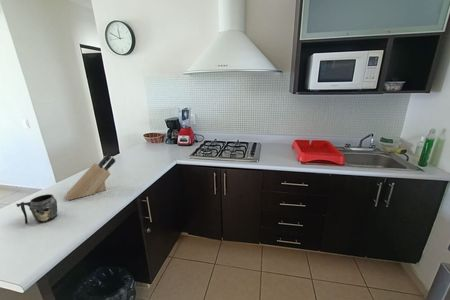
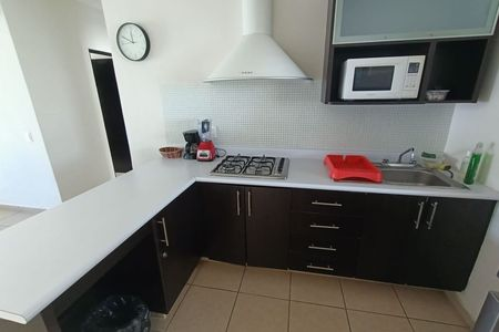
- mug [15,193,59,225]
- knife block [65,152,116,201]
